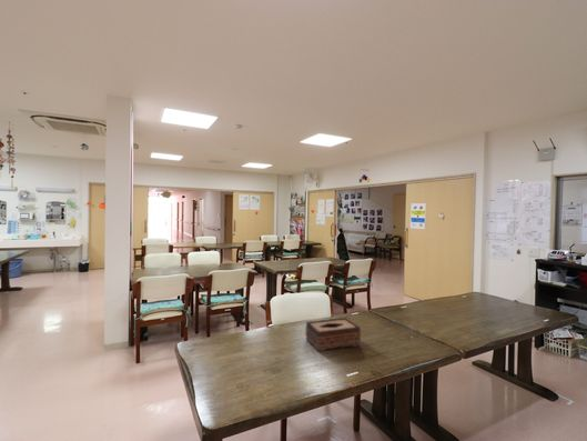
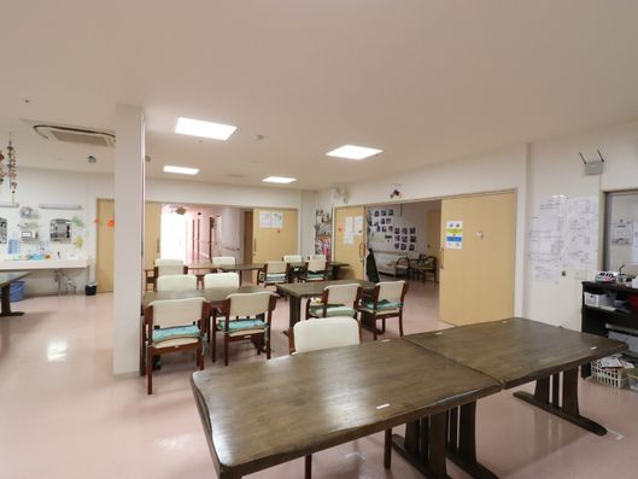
- tissue box [304,317,362,353]
